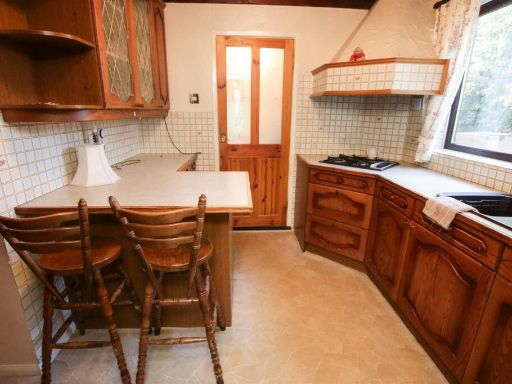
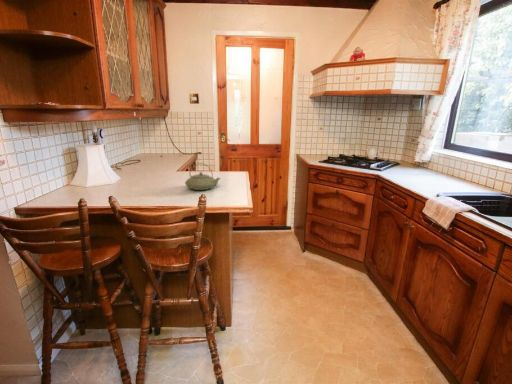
+ teapot [184,162,221,191]
